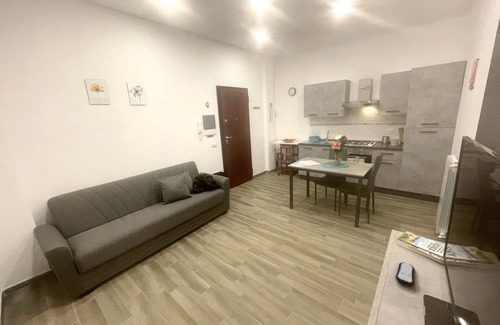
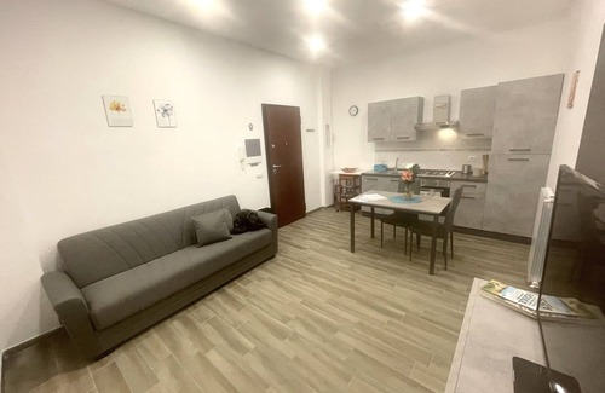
- remote control [394,261,416,287]
